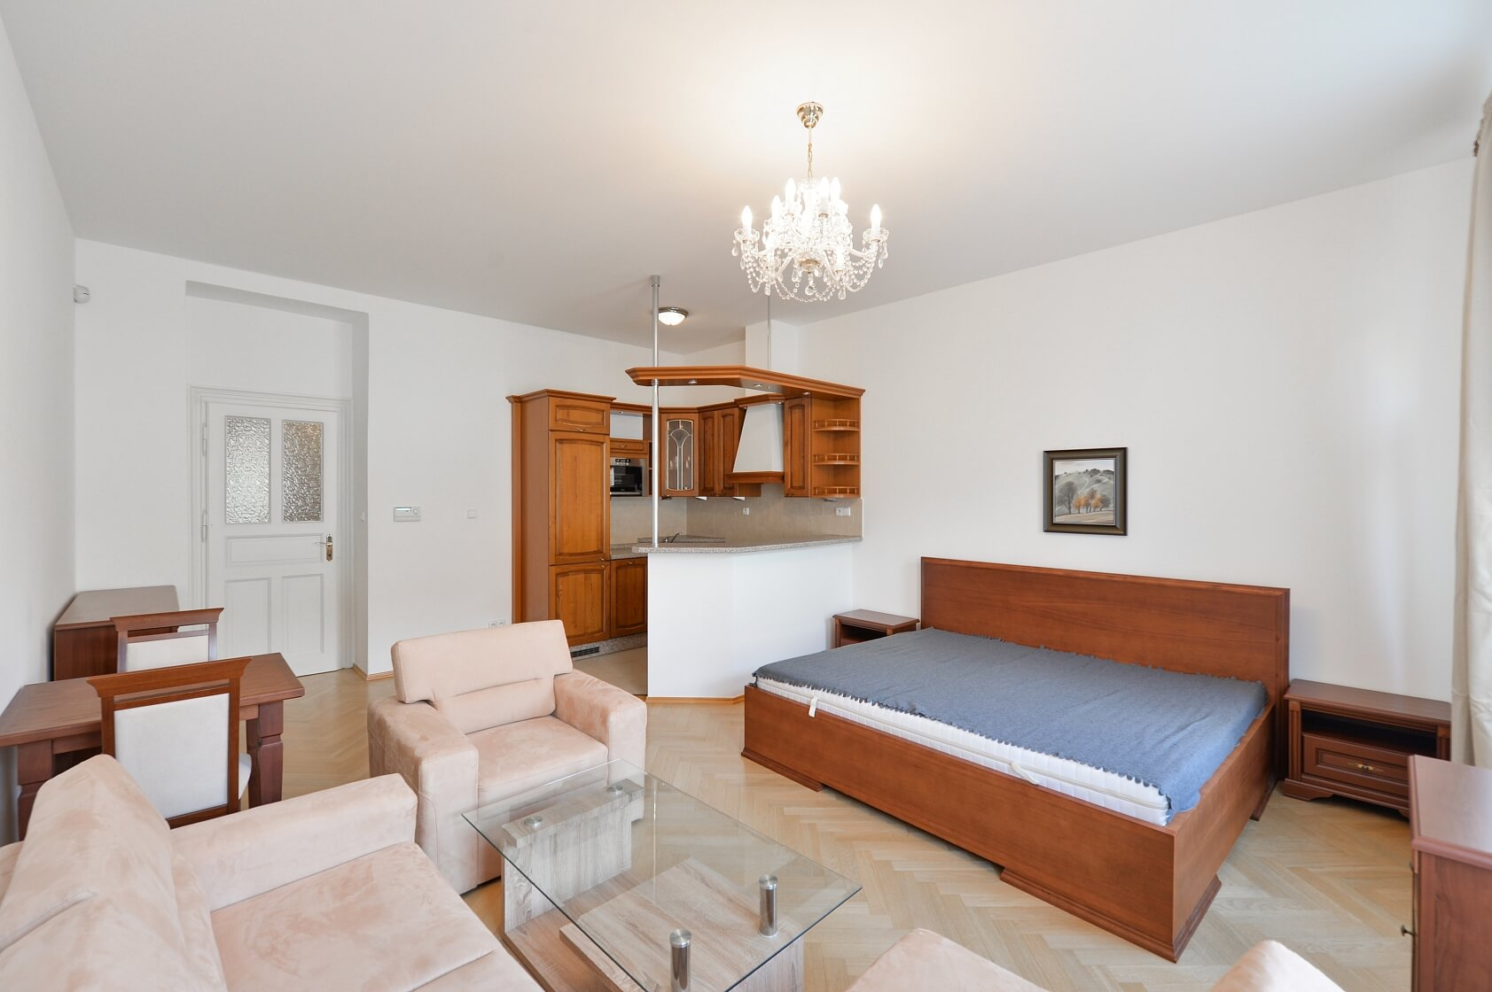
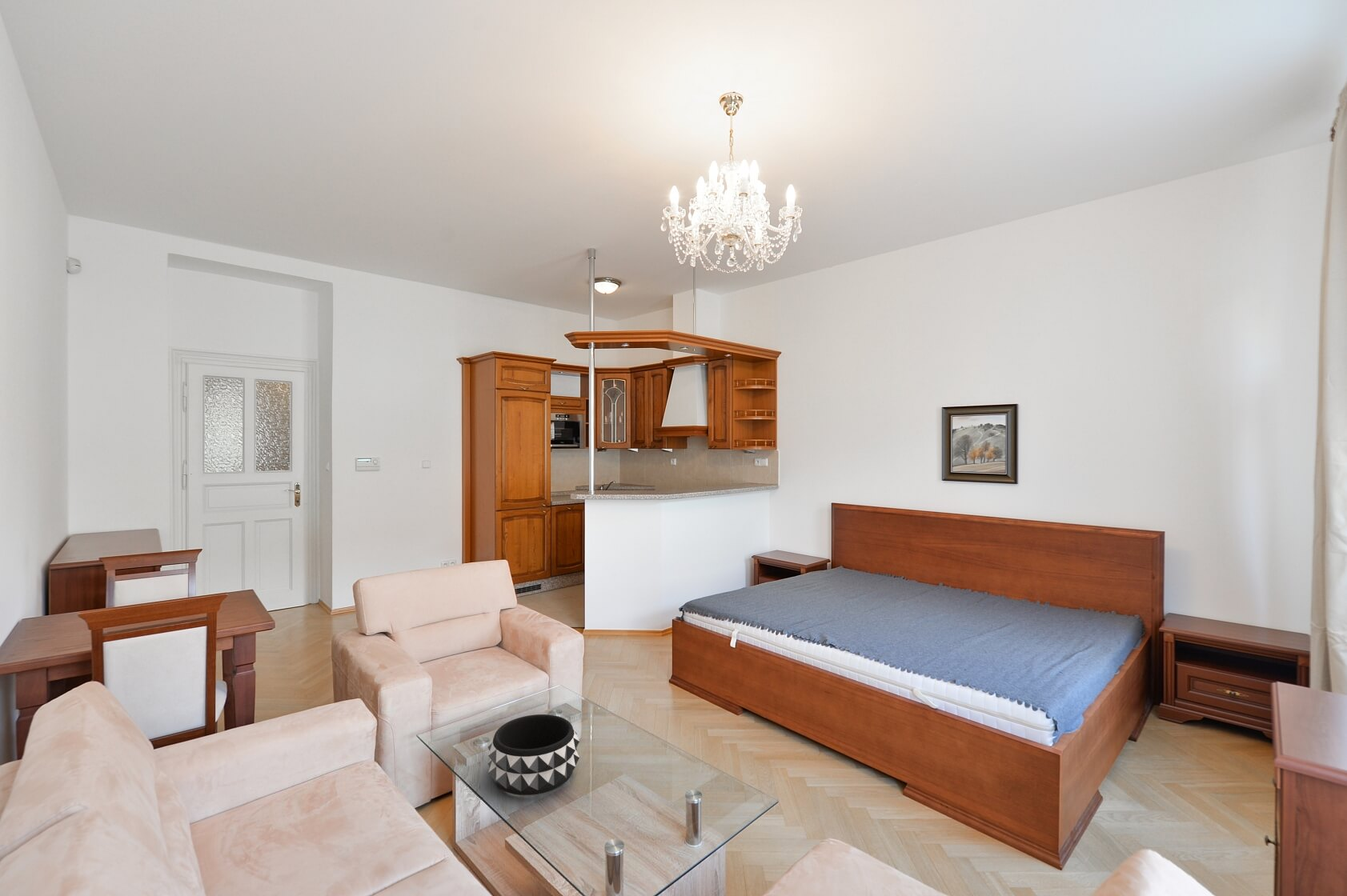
+ decorative bowl [487,714,580,796]
